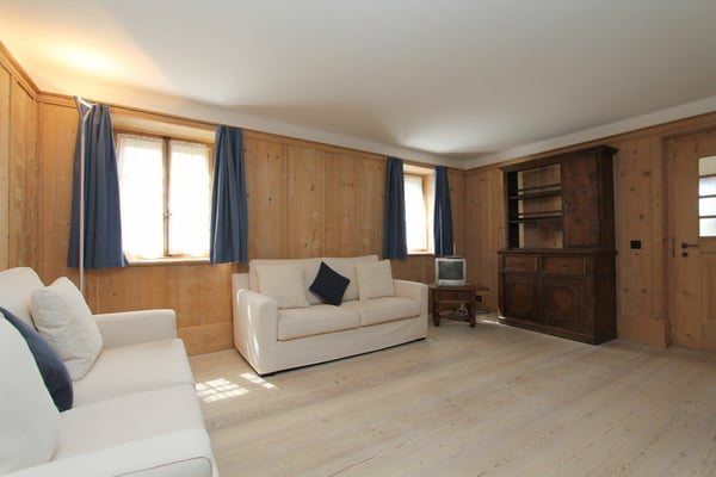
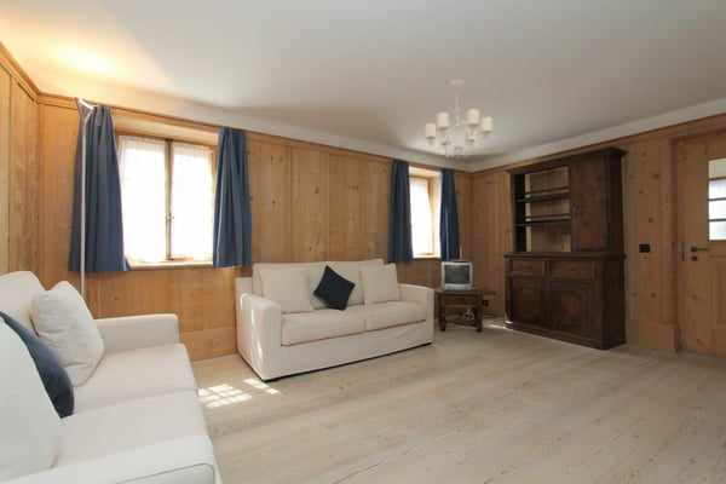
+ chandelier [424,79,494,160]
